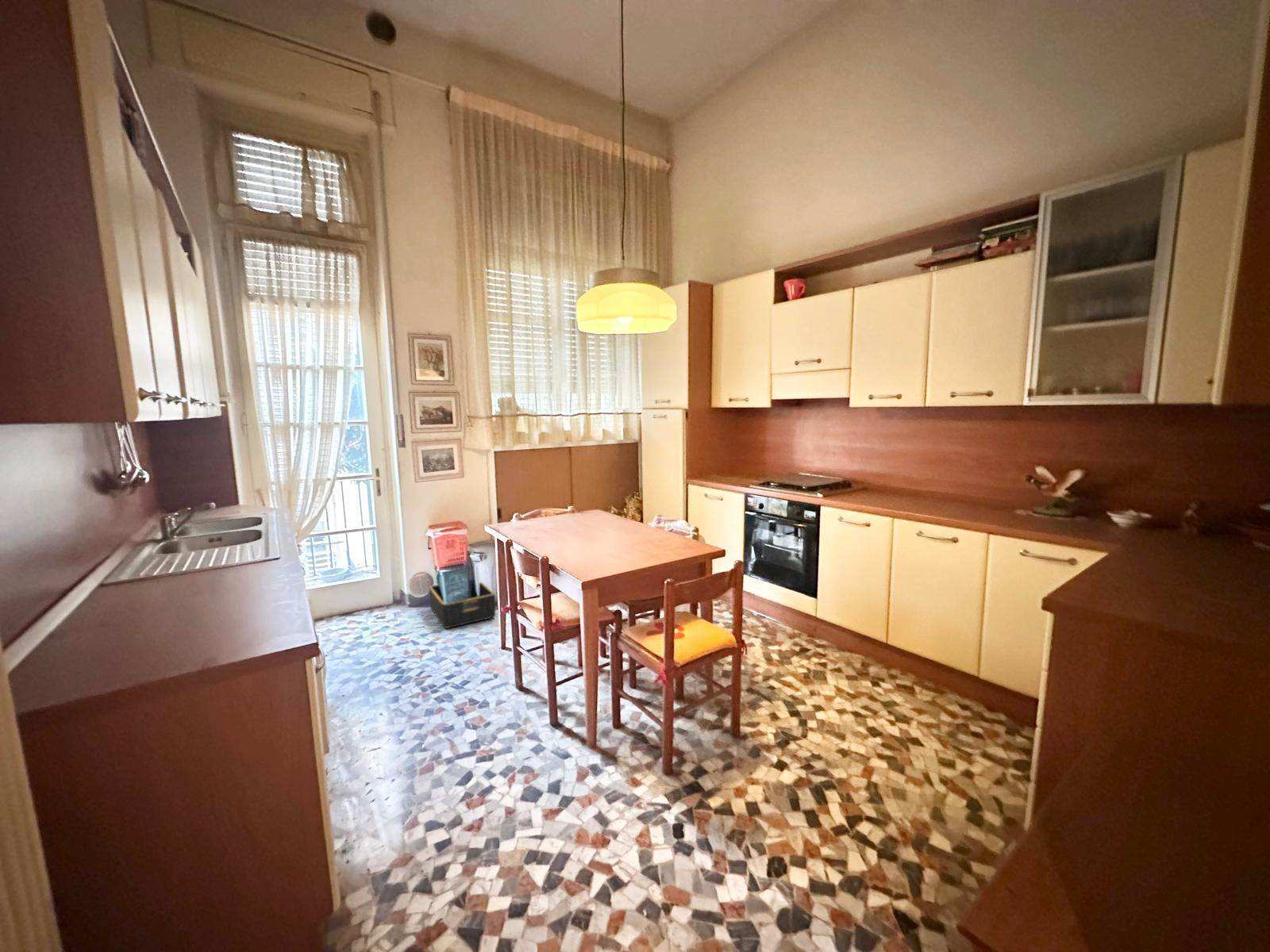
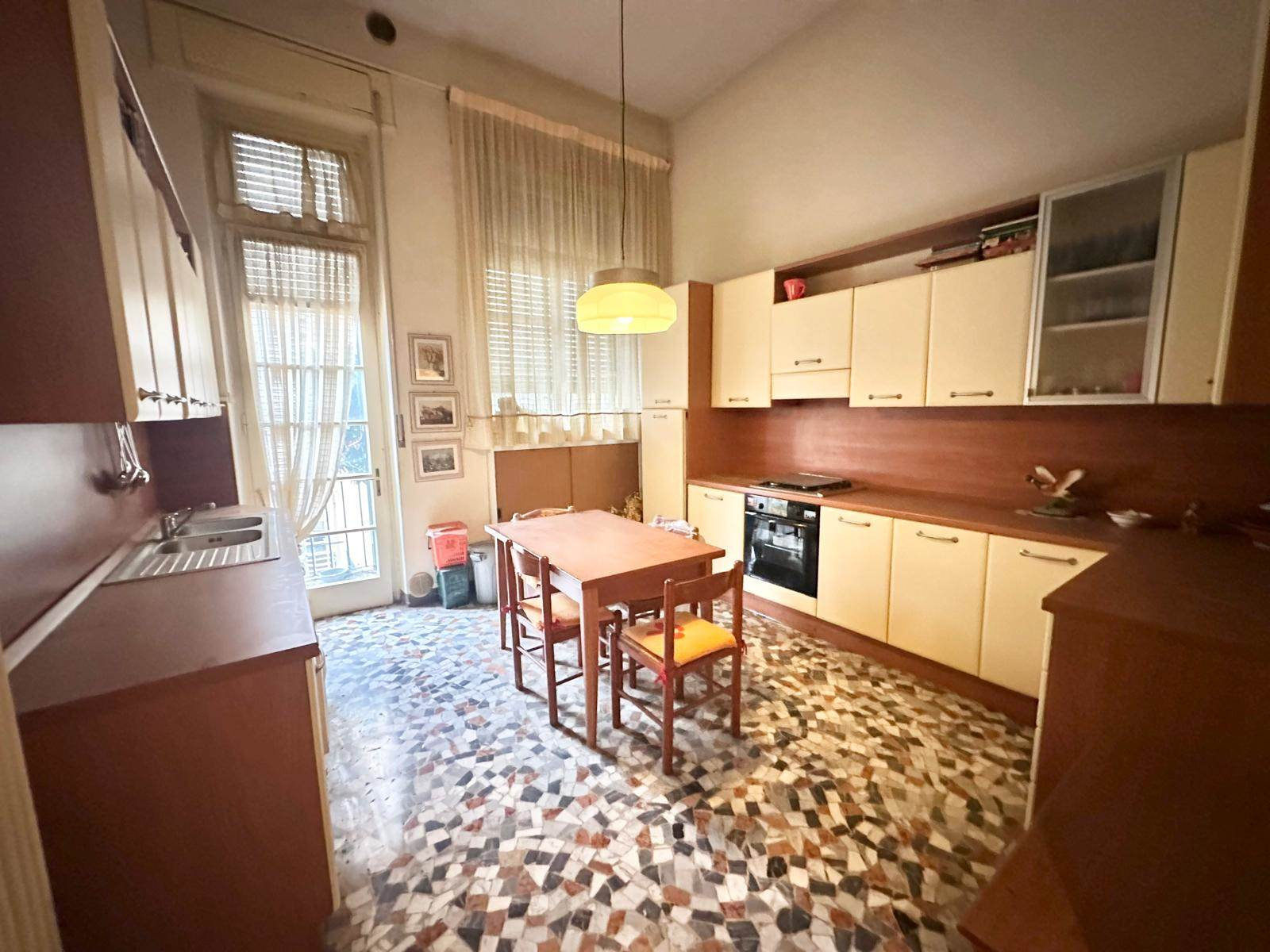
- basket [429,582,496,629]
